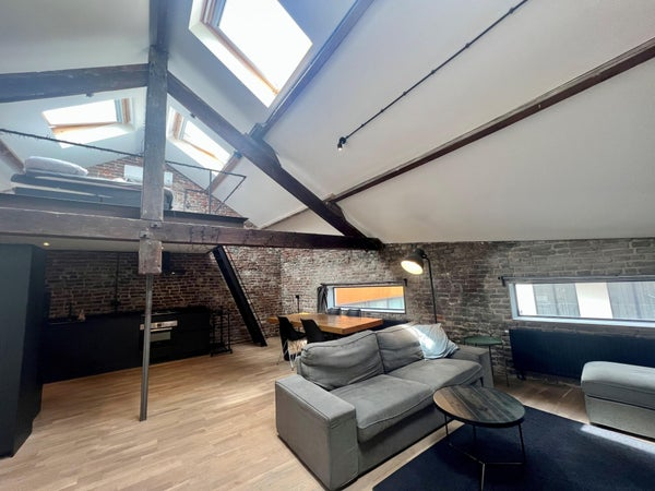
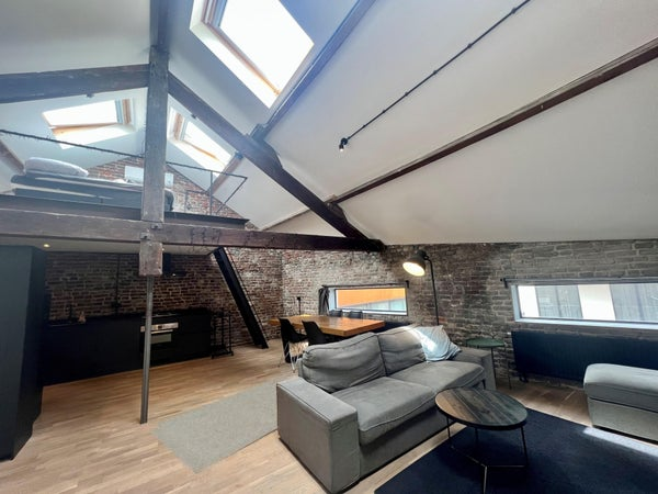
+ rug [150,373,291,474]
